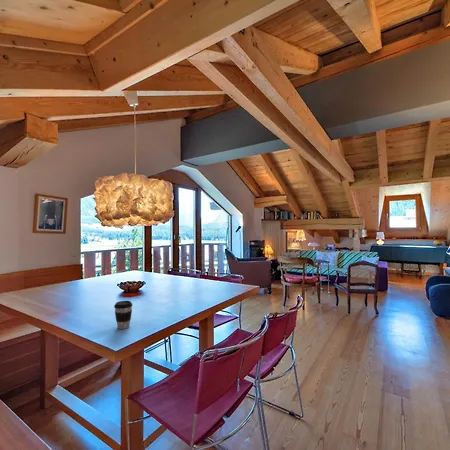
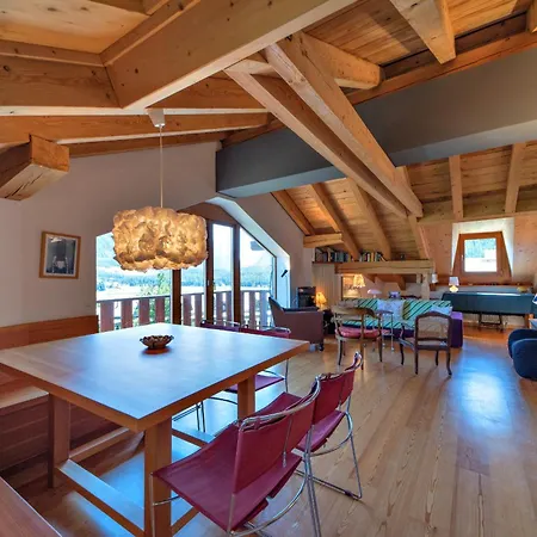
- coffee cup [113,300,133,330]
